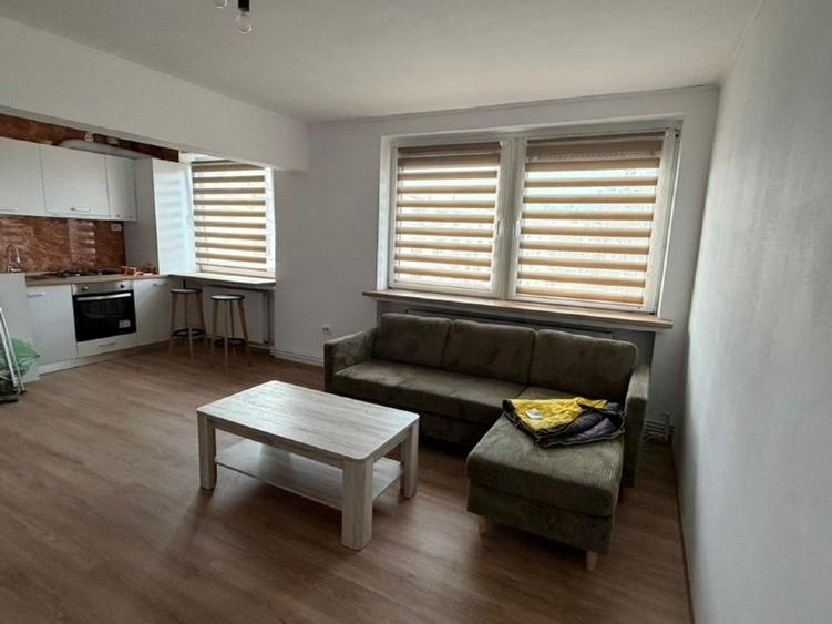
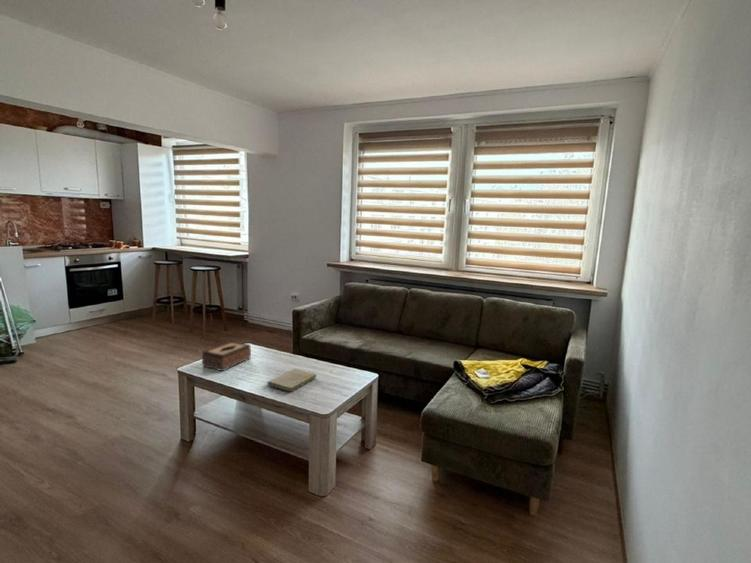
+ tissue box [201,340,252,372]
+ book [266,368,318,393]
